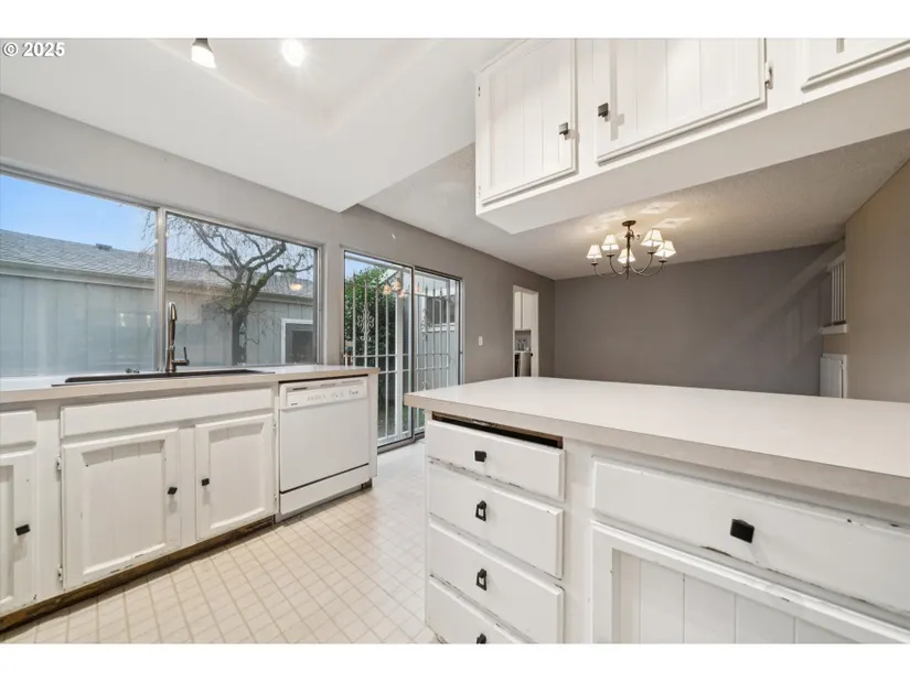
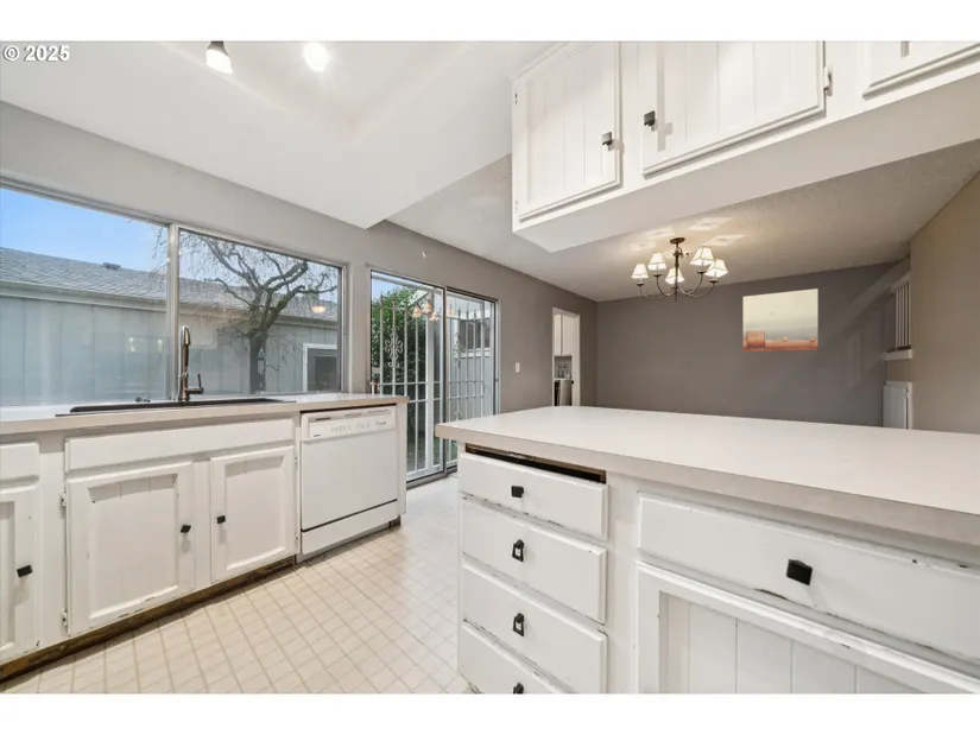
+ wall art [742,287,820,353]
